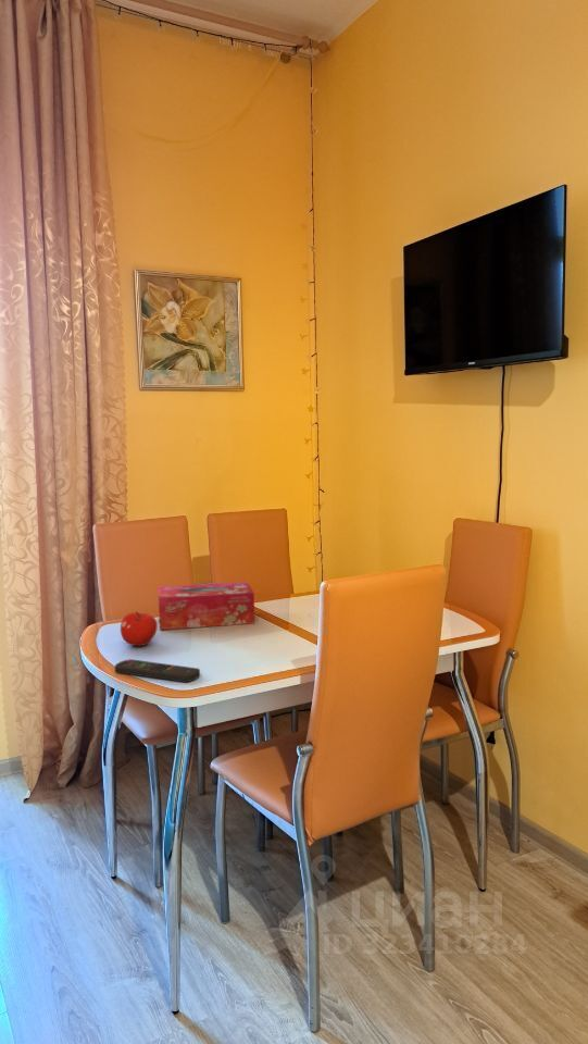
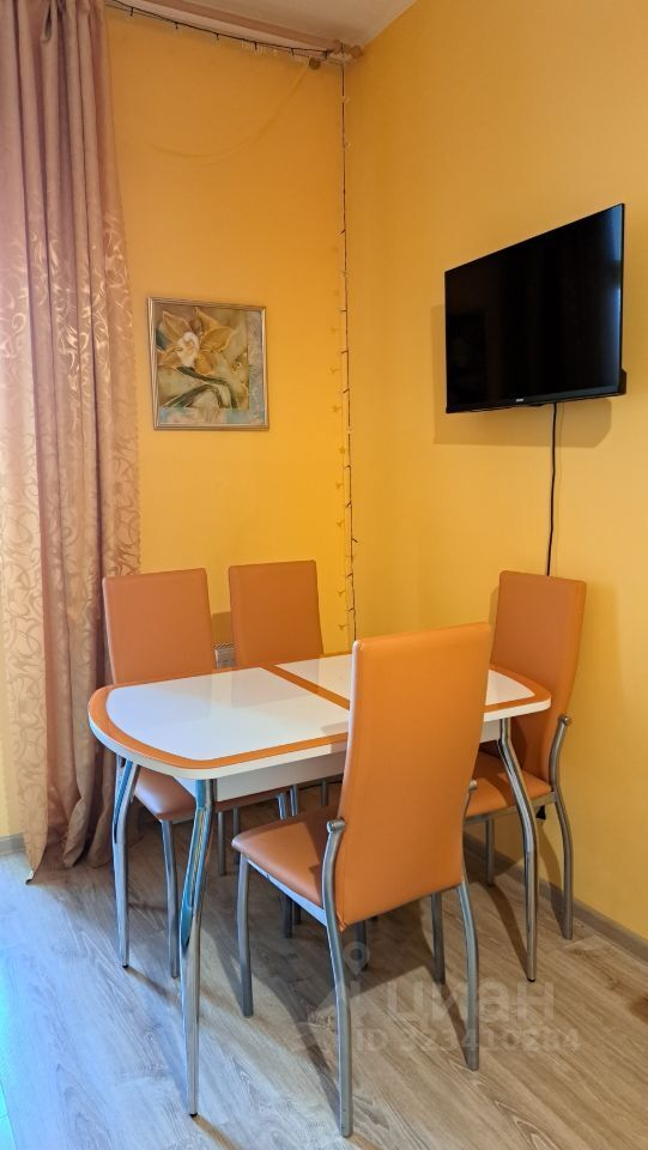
- fruit [120,610,159,647]
- tissue box [157,581,255,631]
- remote control [114,658,201,684]
